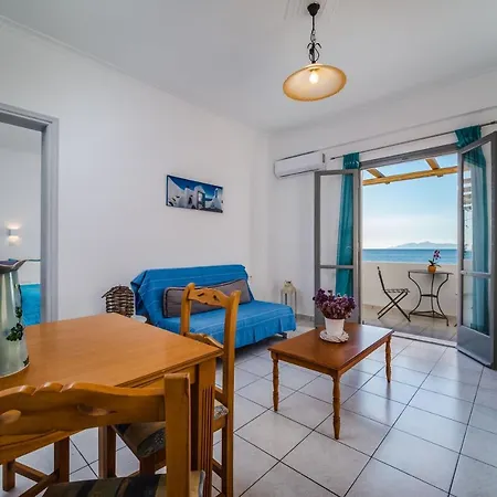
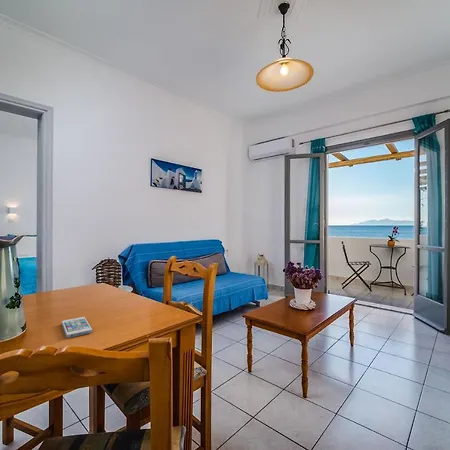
+ smartphone [61,316,93,339]
